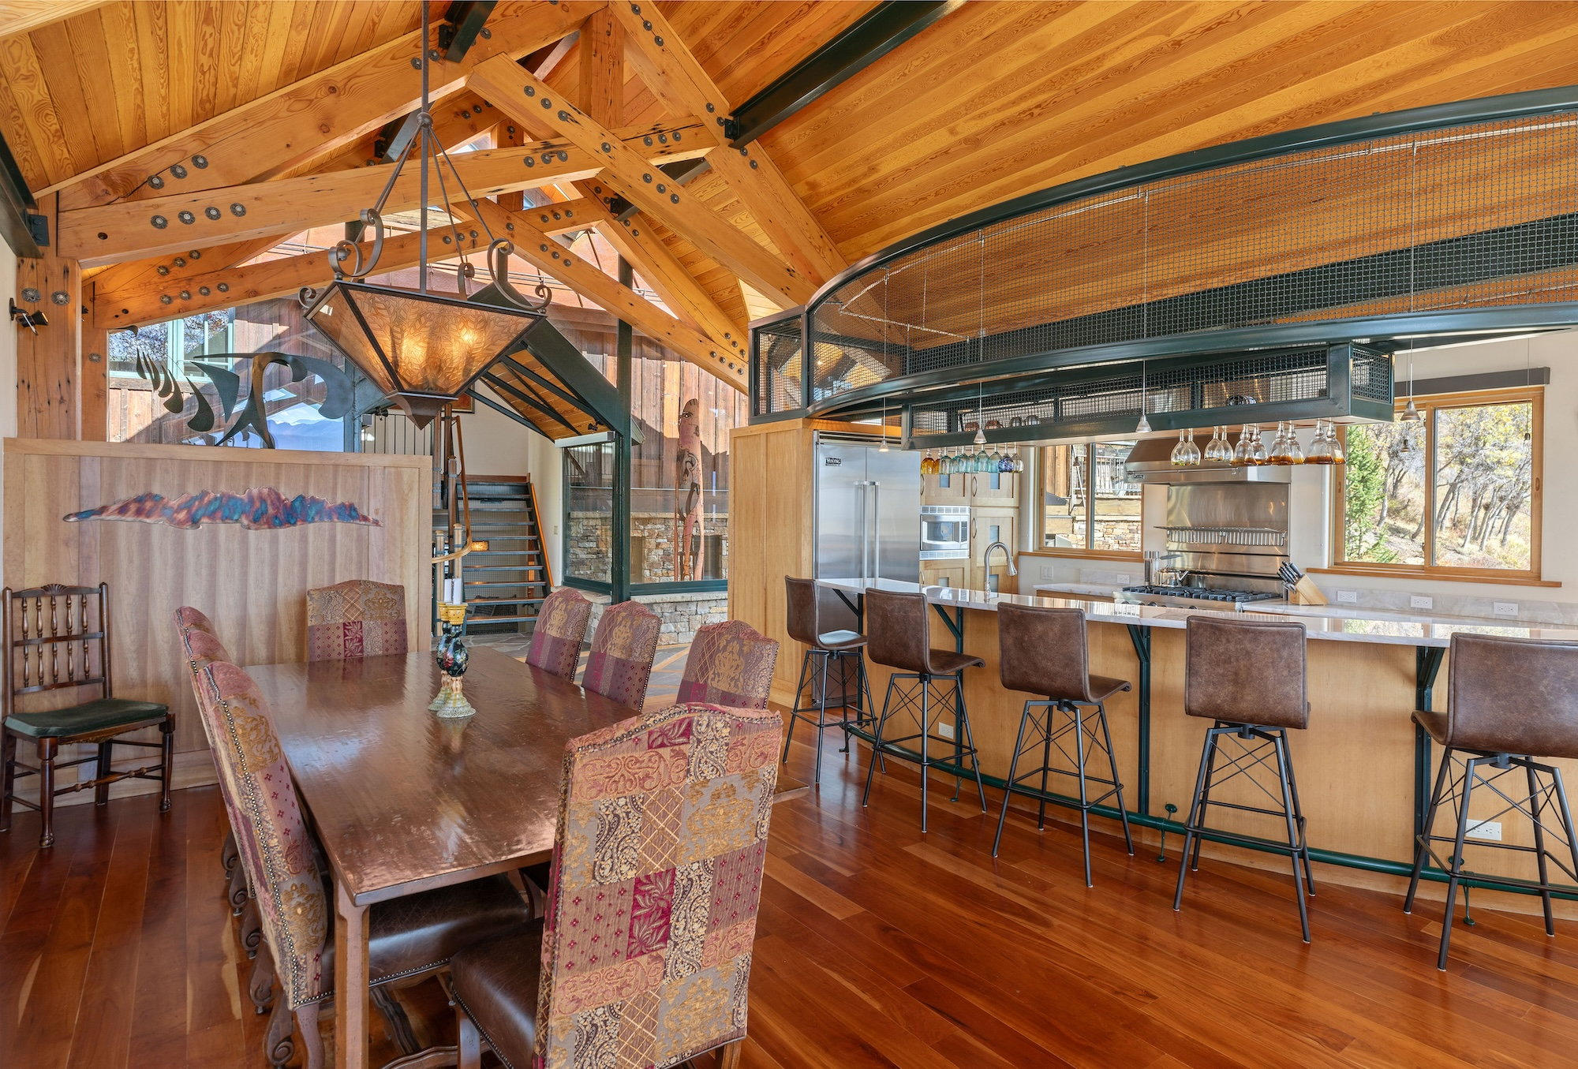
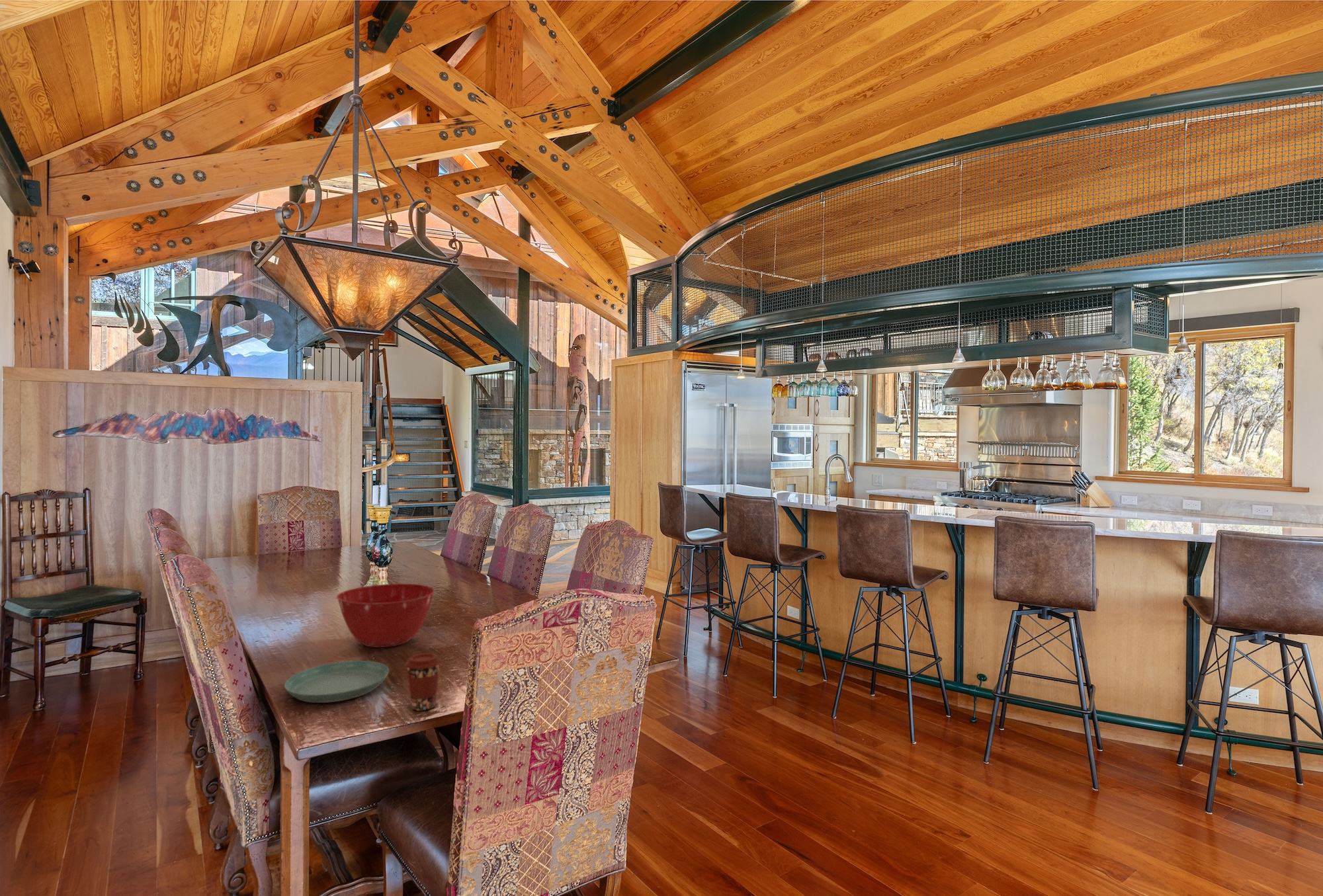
+ mixing bowl [336,583,435,648]
+ saucer [284,660,390,704]
+ coffee cup [404,653,442,712]
